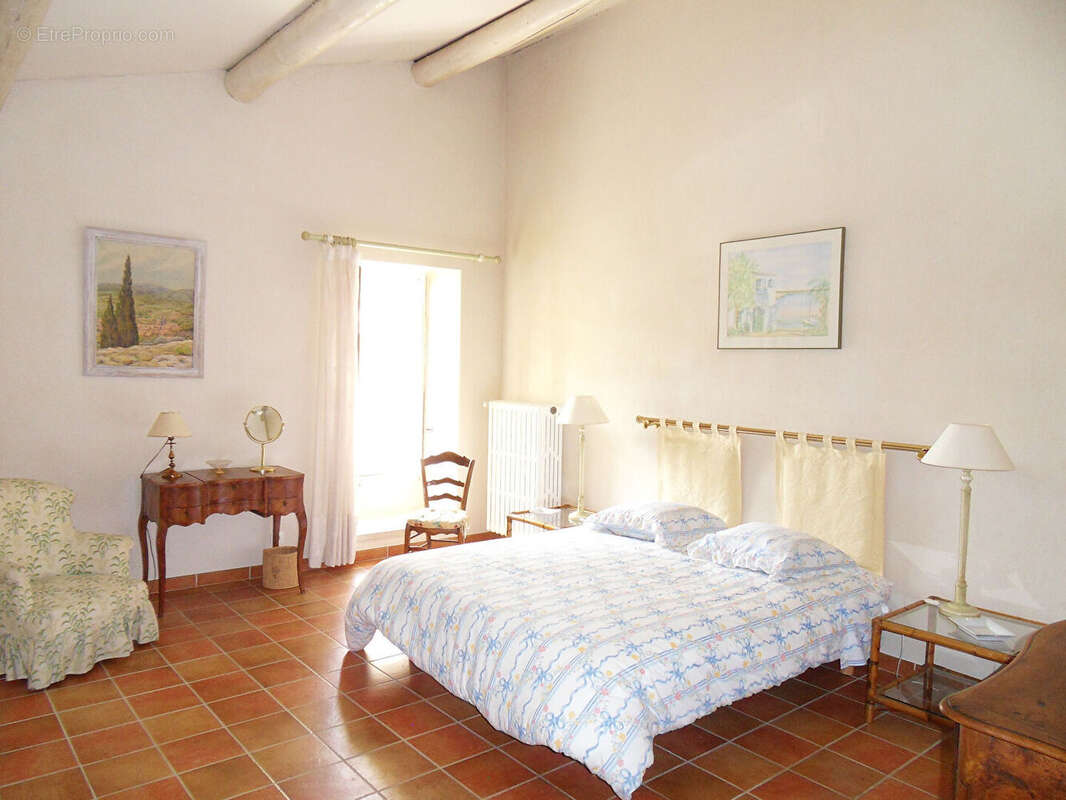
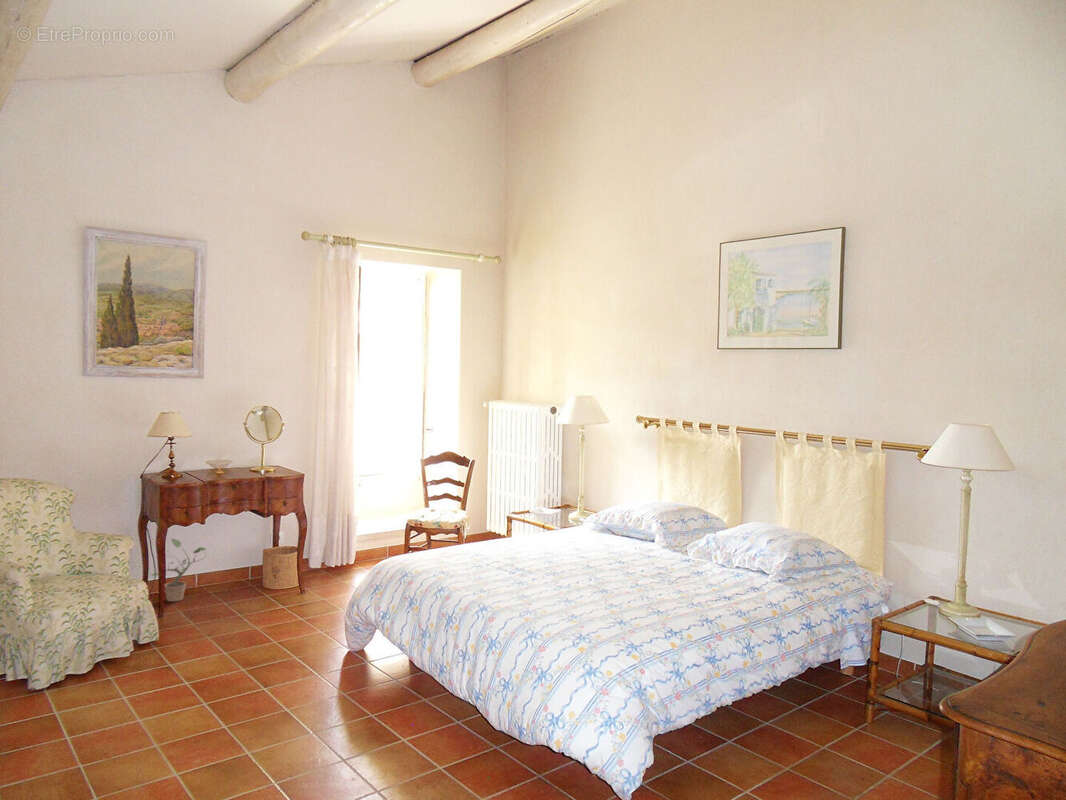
+ potted plant [151,537,207,603]
